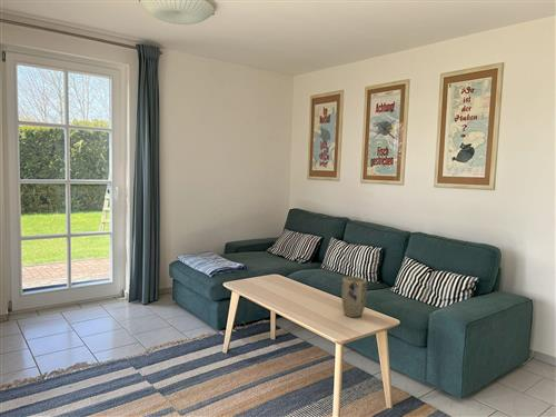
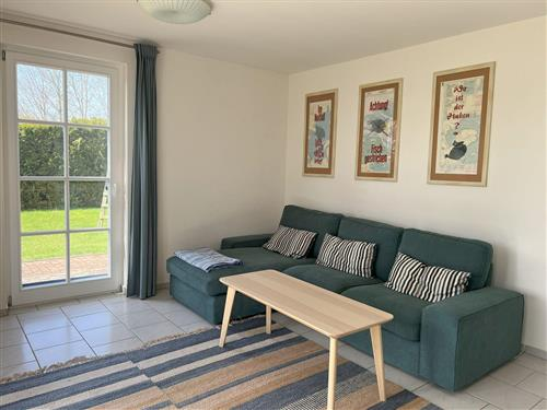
- plant pot [340,276,368,318]
